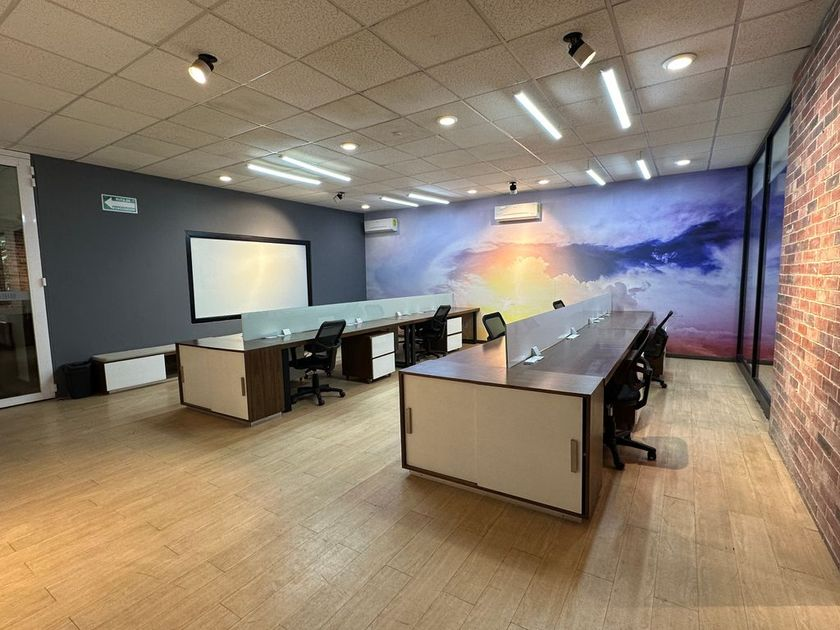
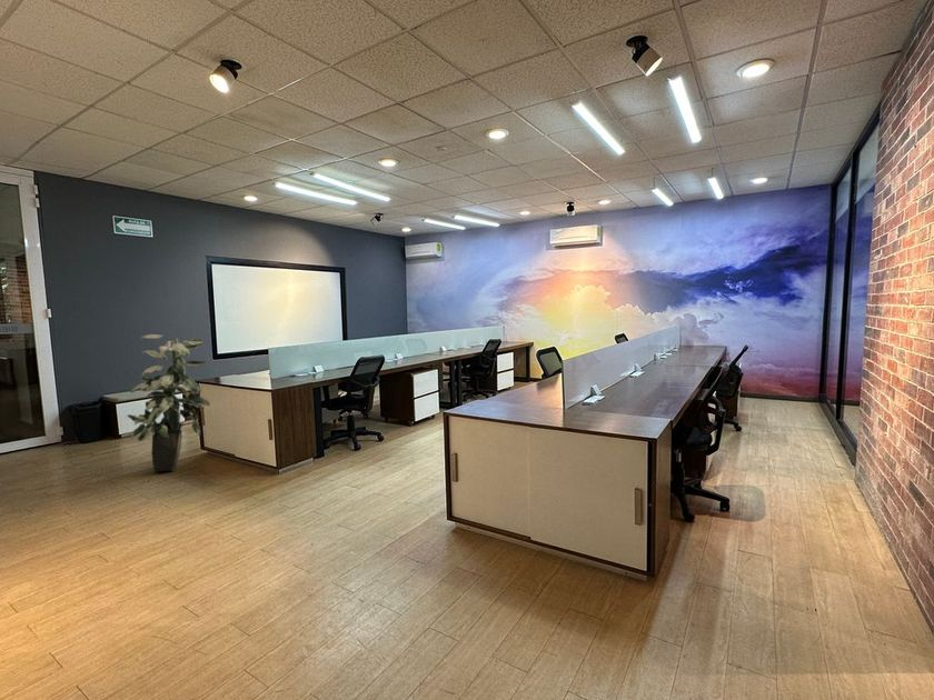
+ indoor plant [127,333,211,473]
